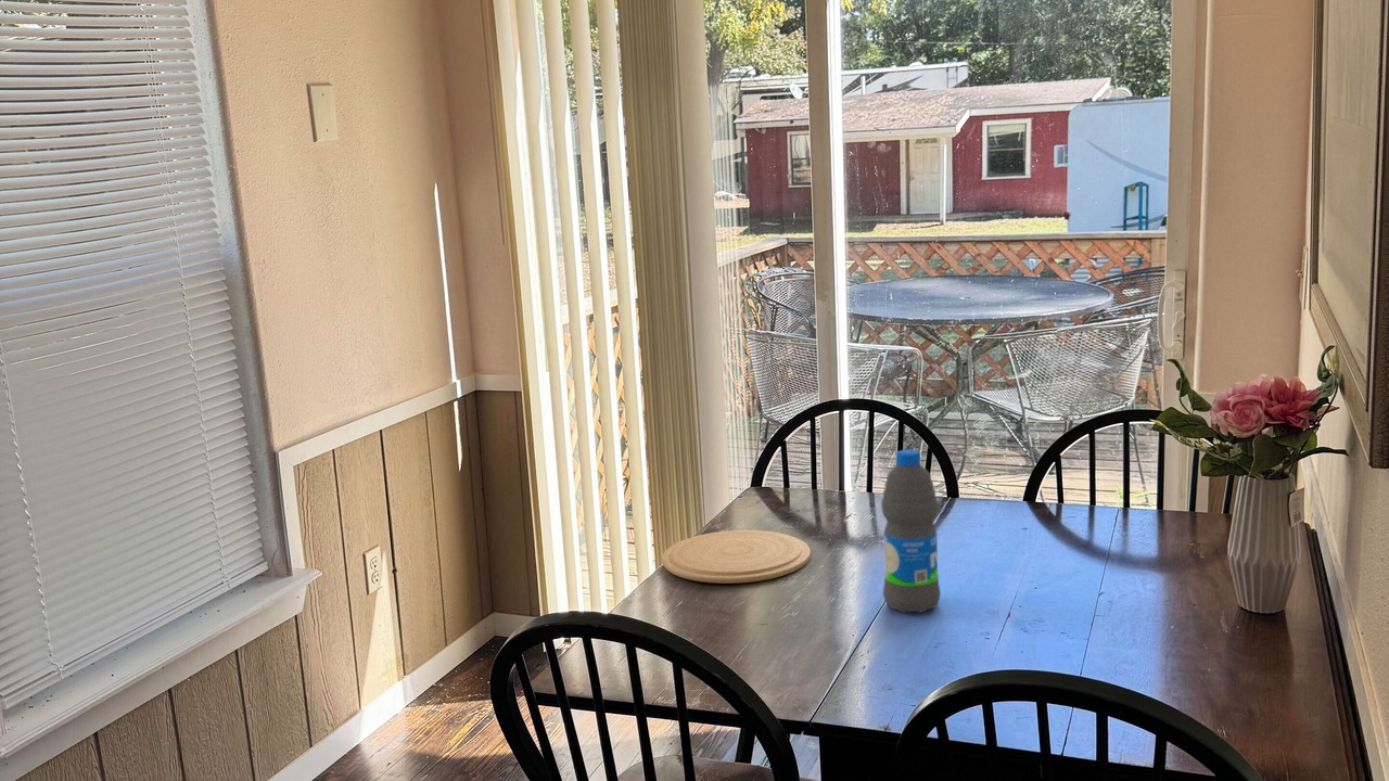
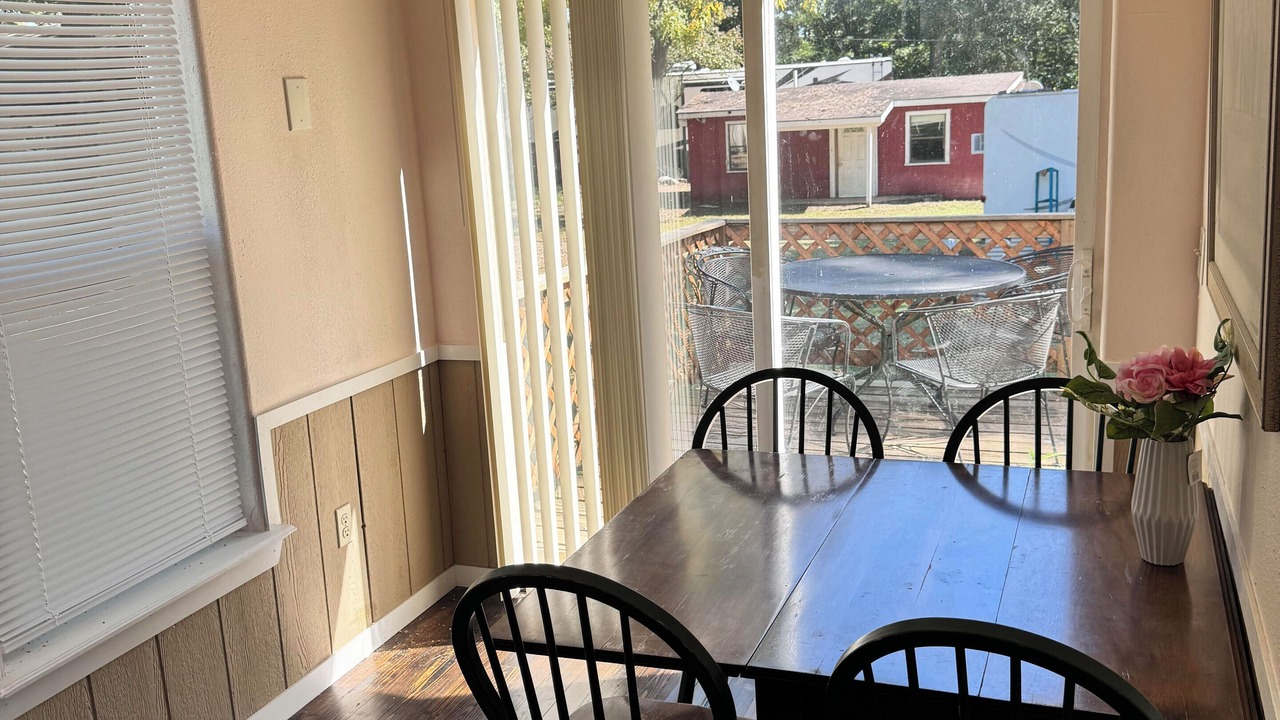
- water bottle [880,449,942,614]
- plate [661,529,812,585]
